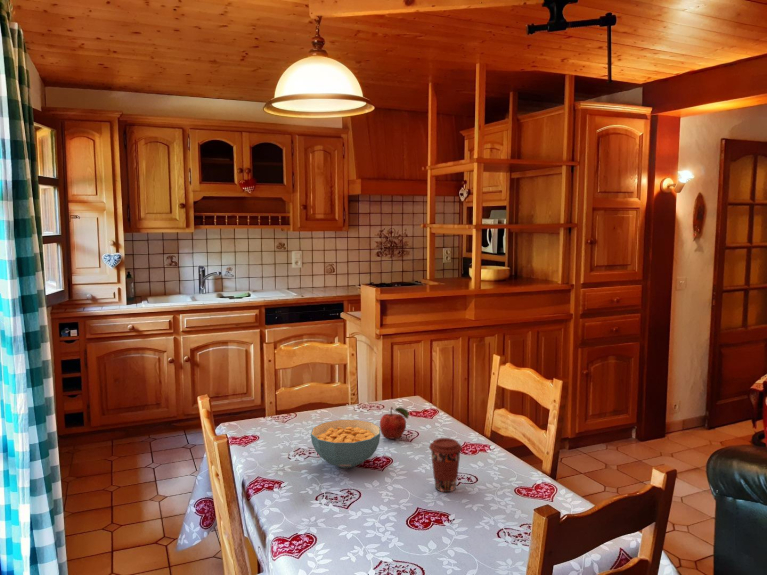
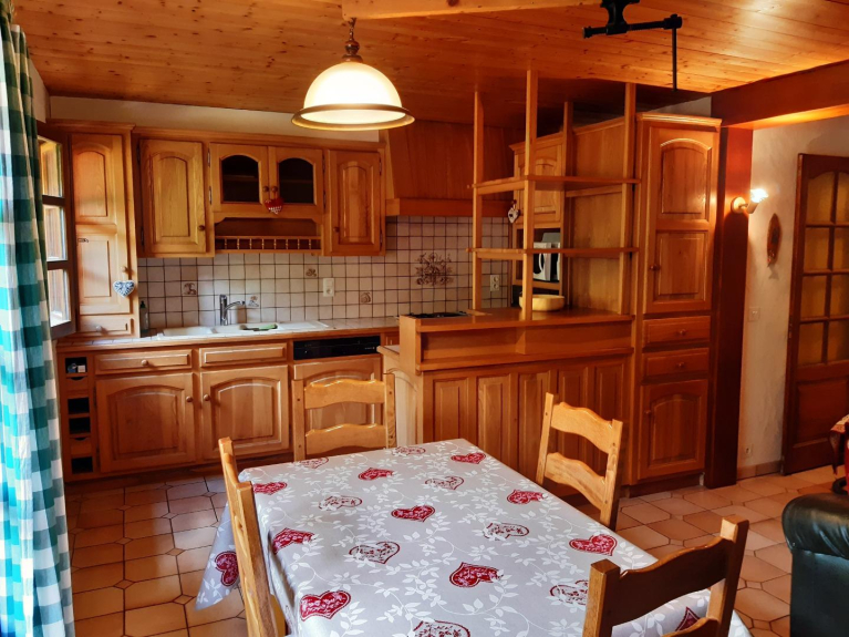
- cereal bowl [310,419,381,469]
- coffee cup [428,437,463,493]
- fruit [379,406,410,440]
